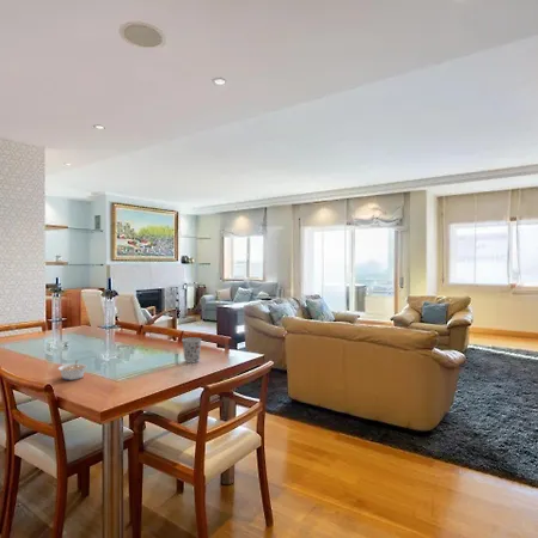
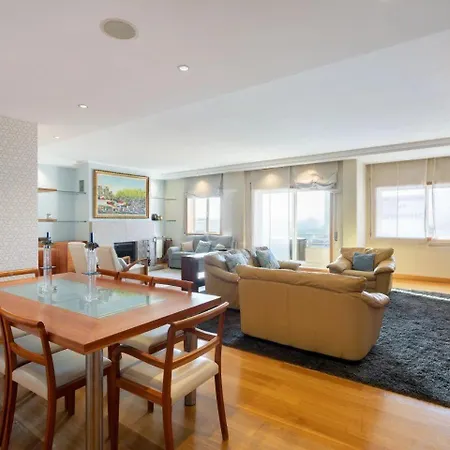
- cup [181,337,203,363]
- legume [56,359,88,381]
